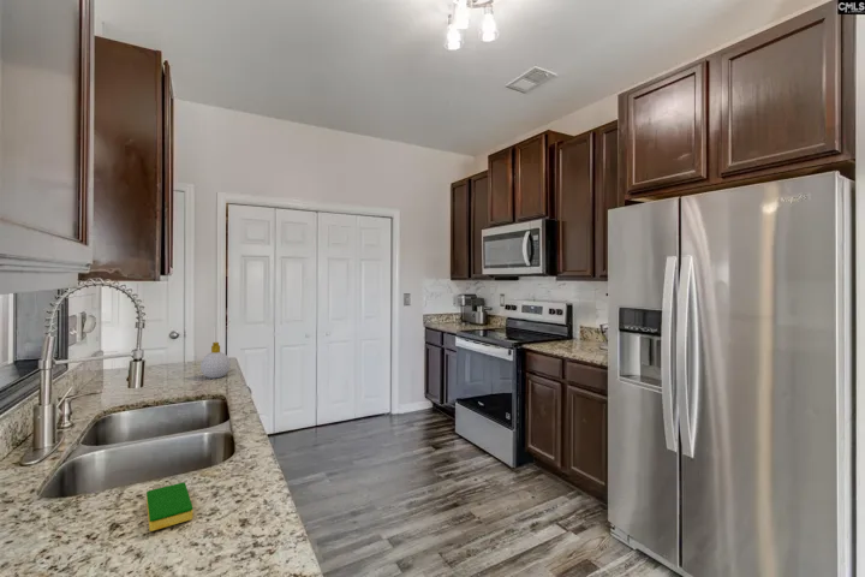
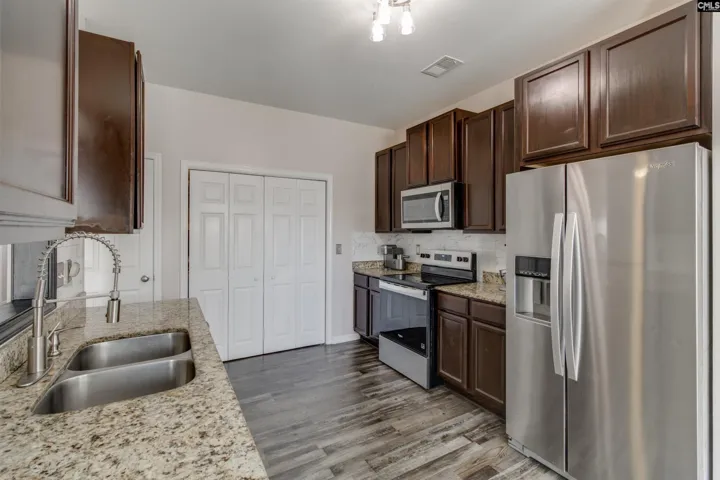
- soap bottle [199,341,232,380]
- dish sponge [145,481,193,533]
